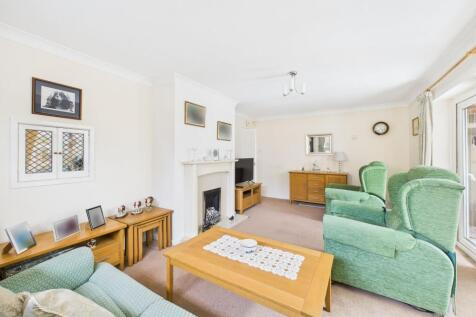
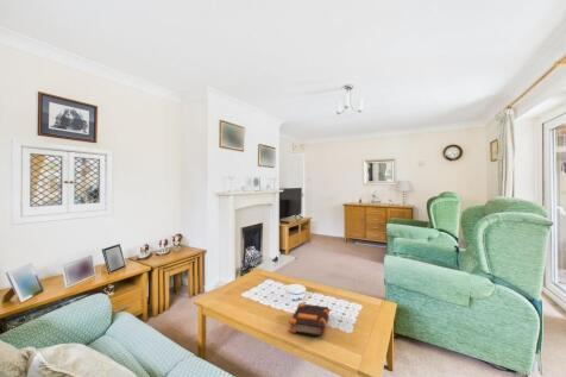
+ bible [287,302,331,338]
